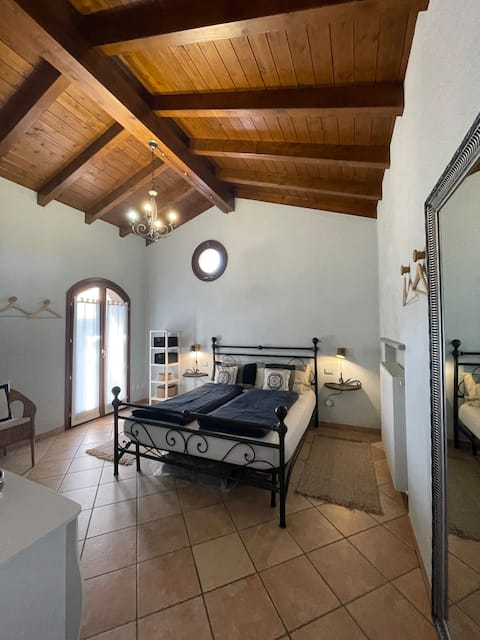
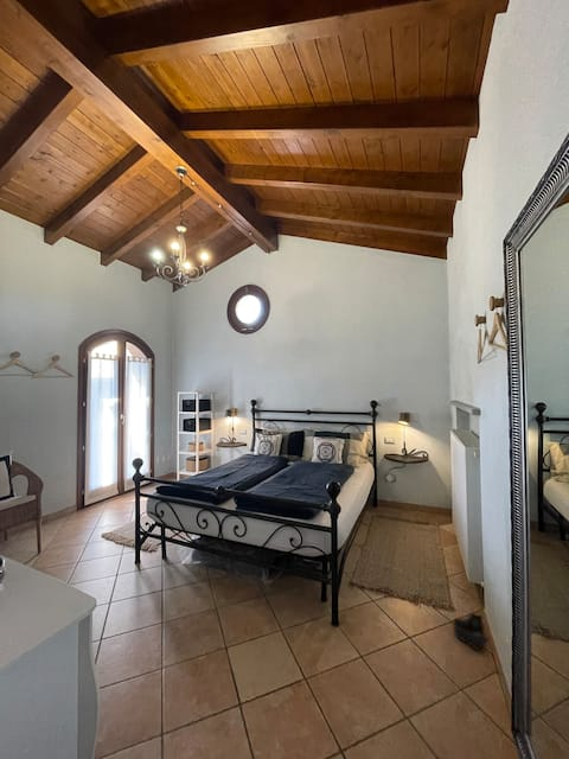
+ boots [452,611,491,651]
